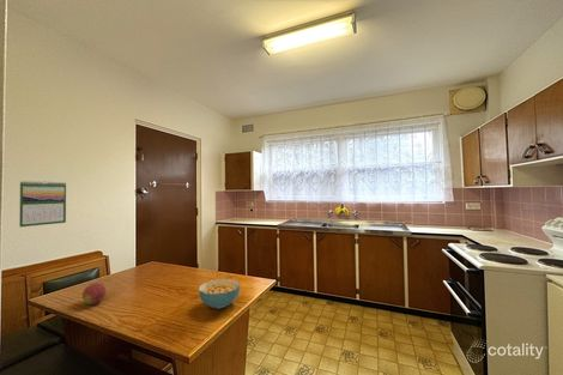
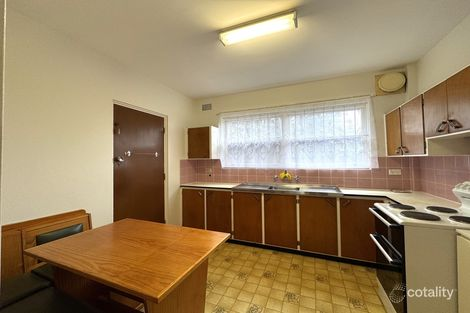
- fruit [81,282,108,306]
- cereal bowl [198,278,241,310]
- calendar [18,180,67,228]
